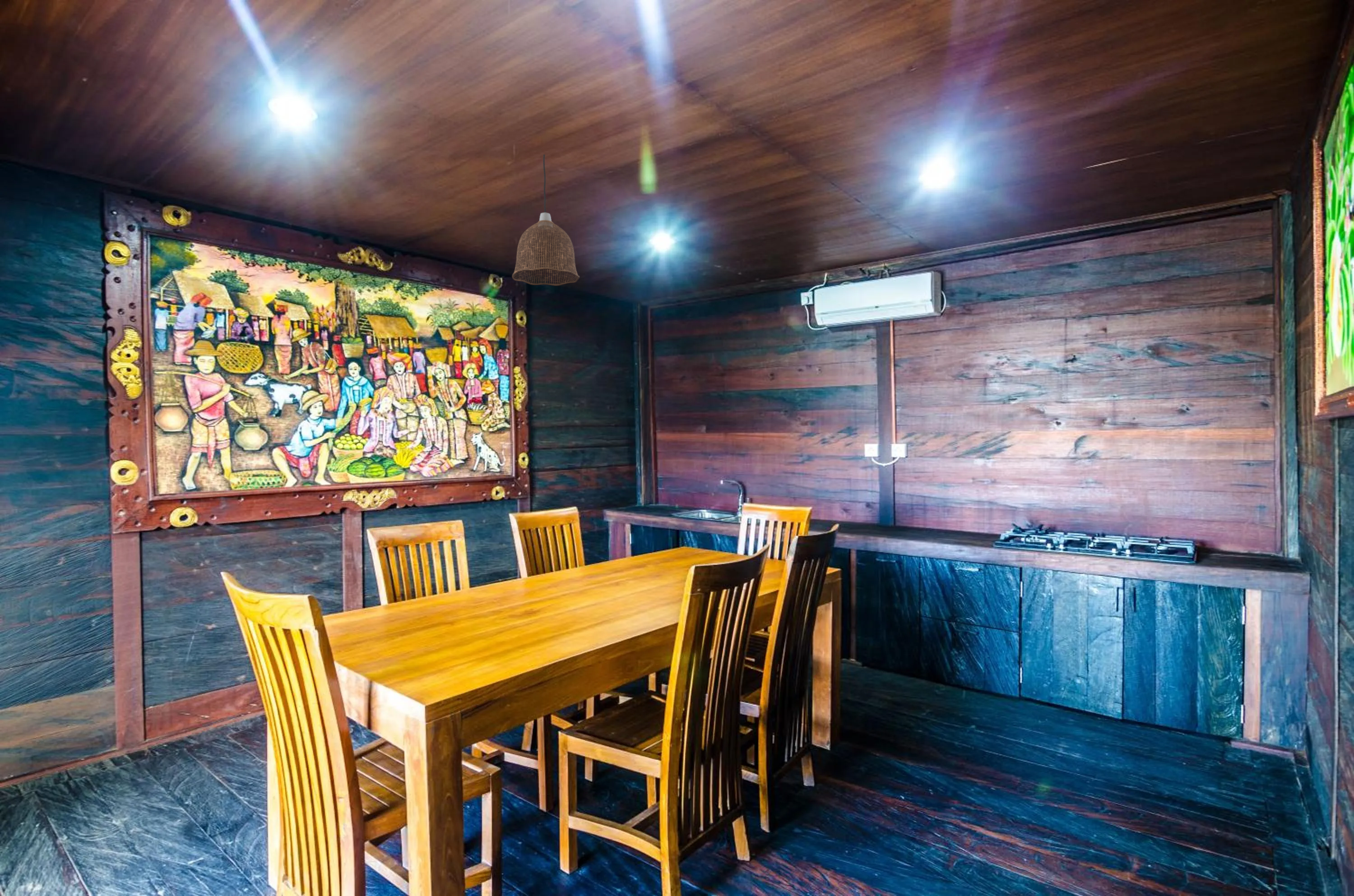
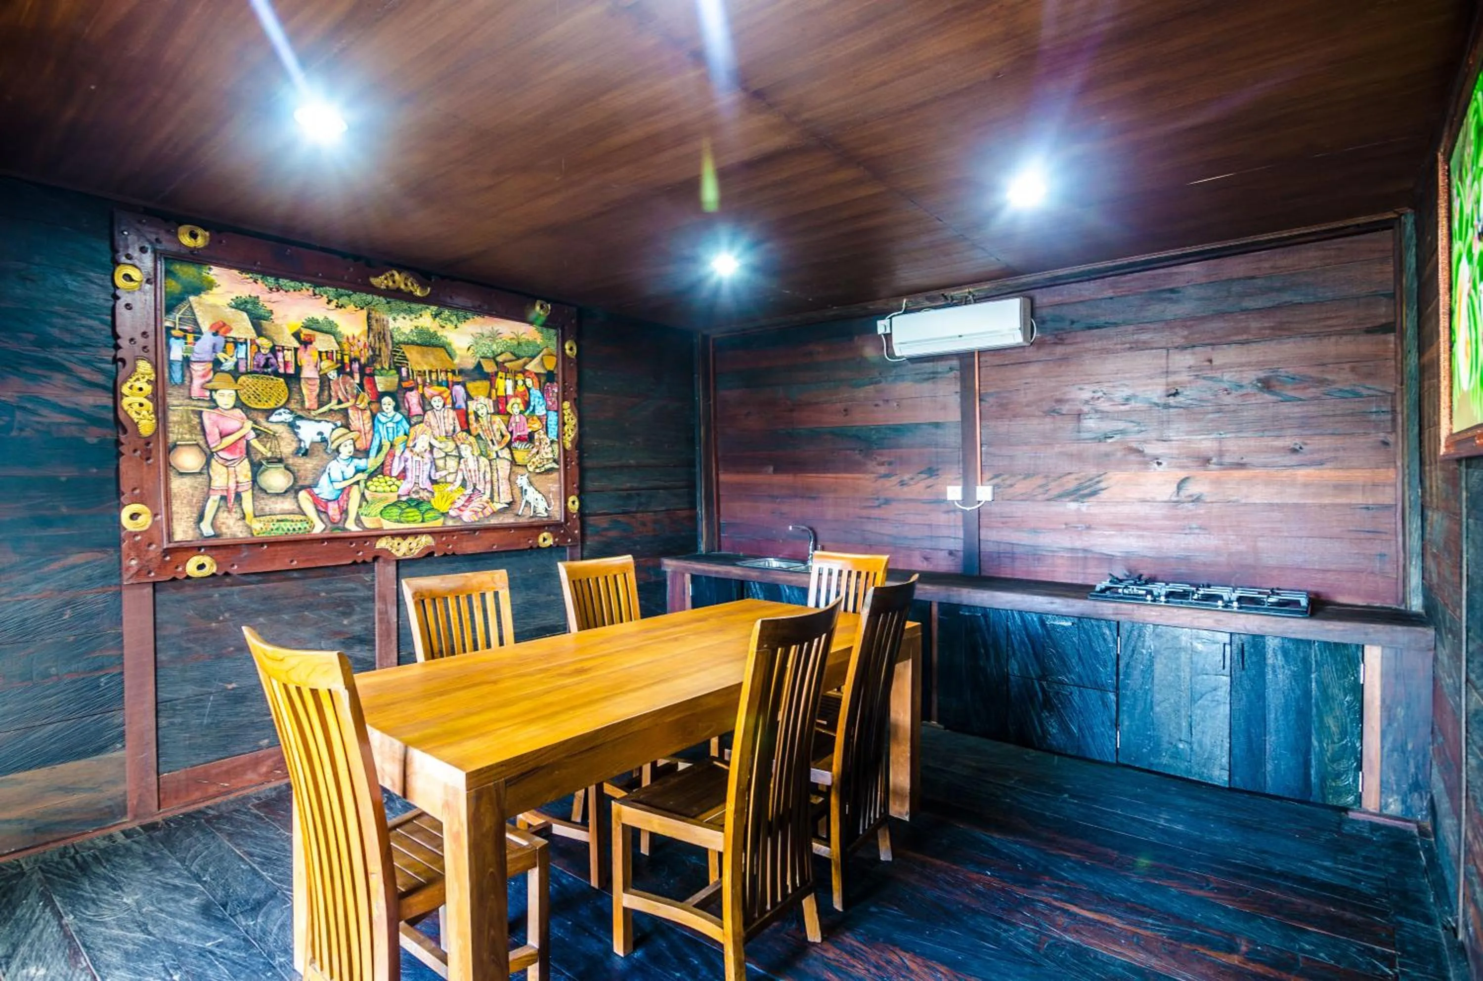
- pendant lamp [512,154,580,286]
